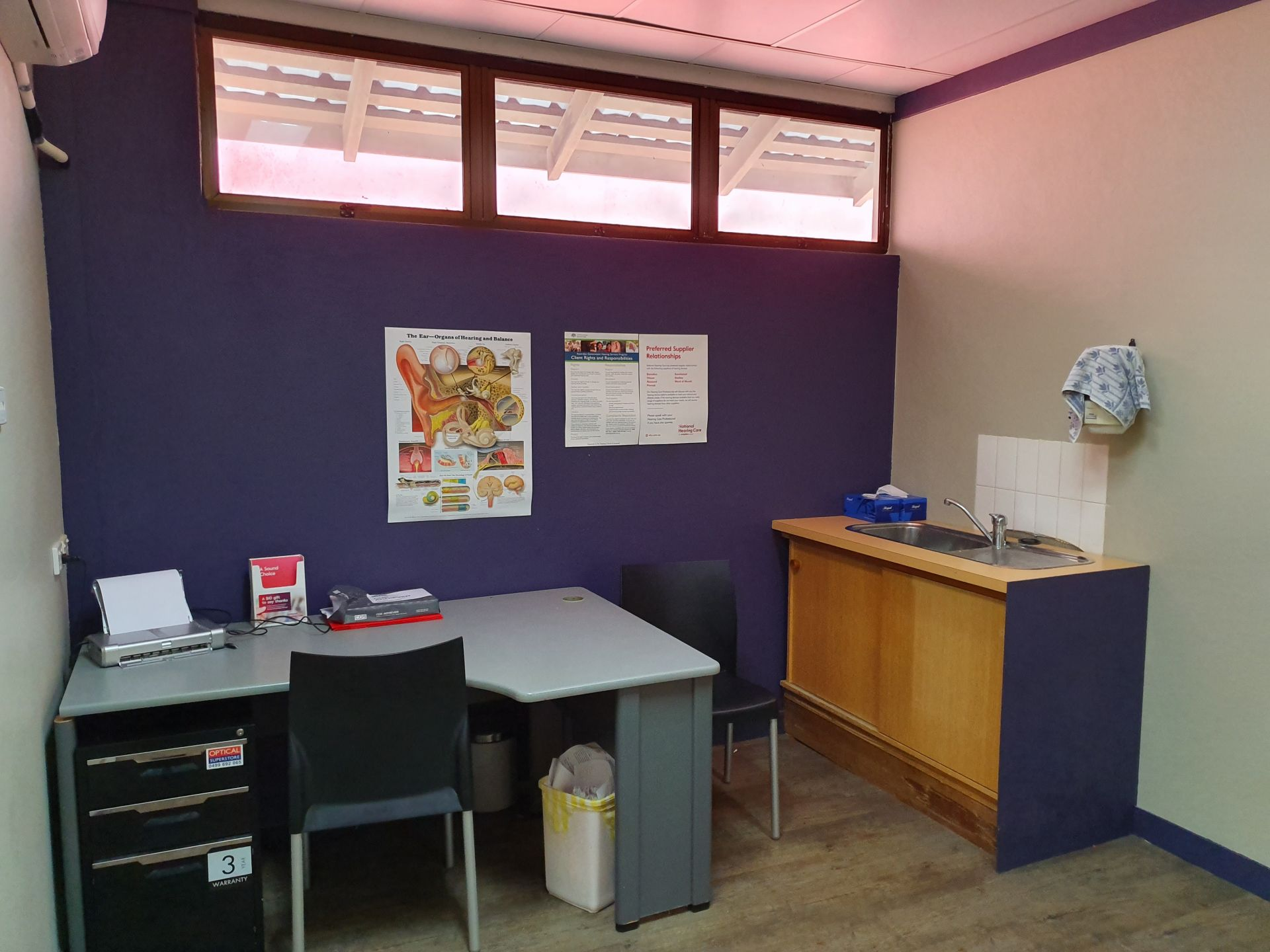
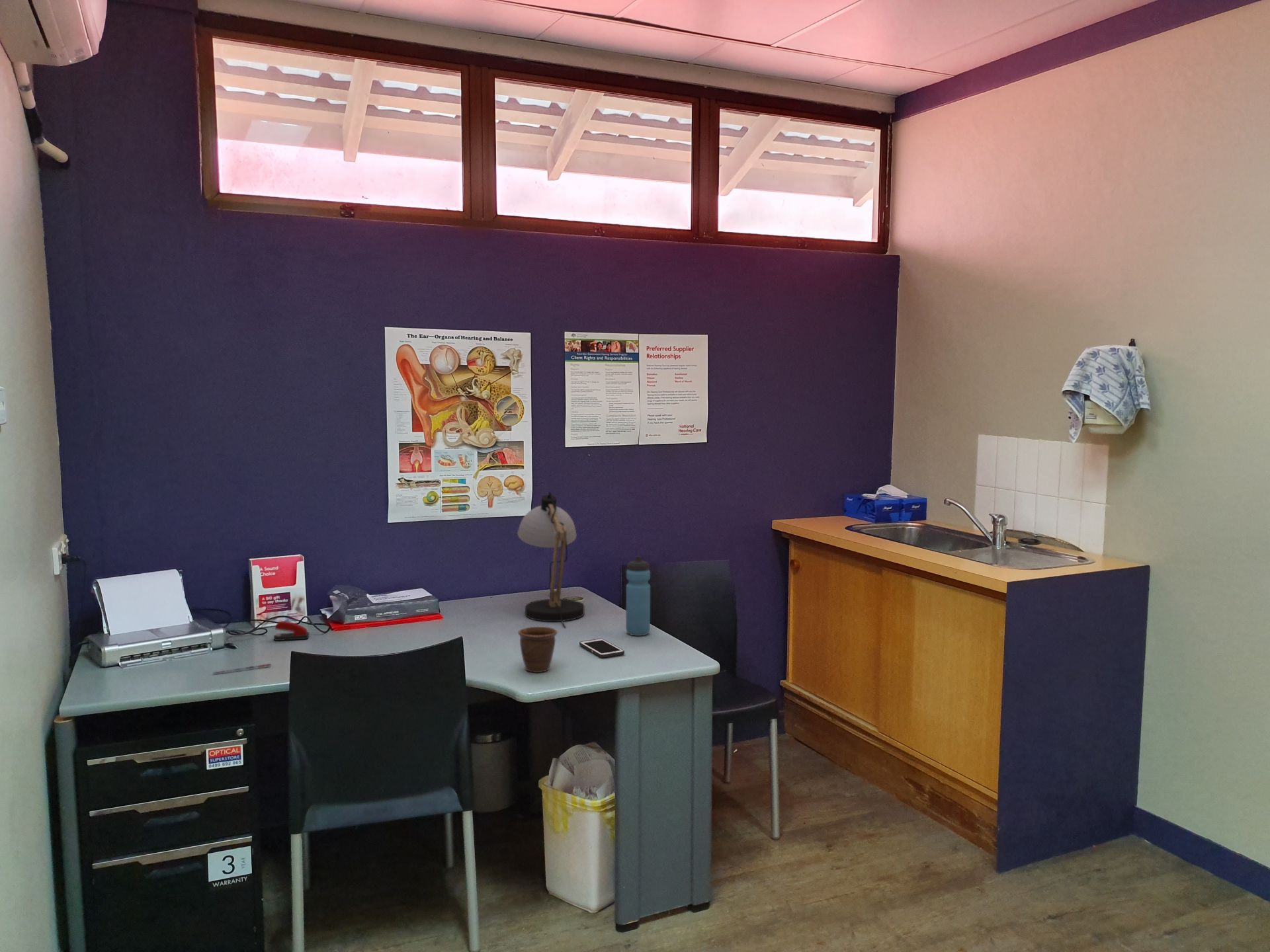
+ stapler [273,620,310,641]
+ pen [212,663,272,675]
+ desk lamp [517,491,585,628]
+ cell phone [579,638,625,658]
+ mug [517,626,558,673]
+ water bottle [625,555,651,637]
